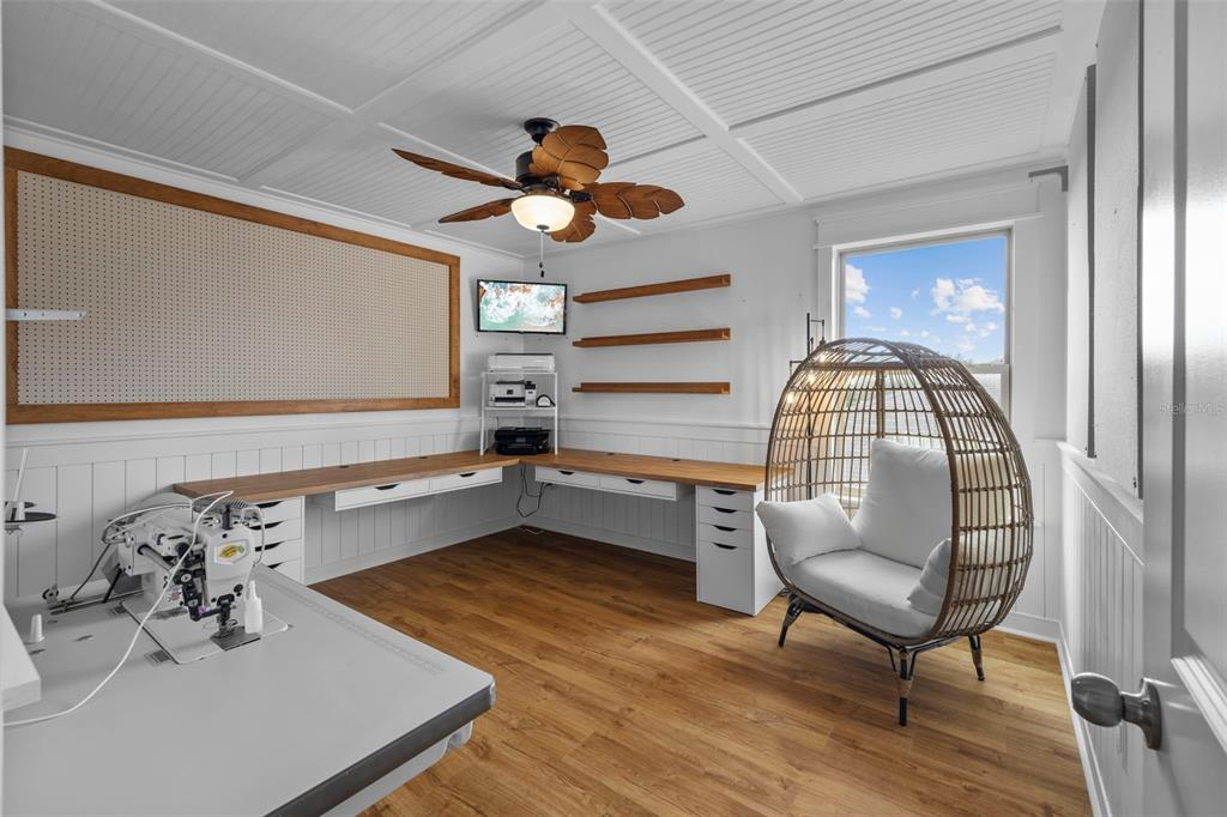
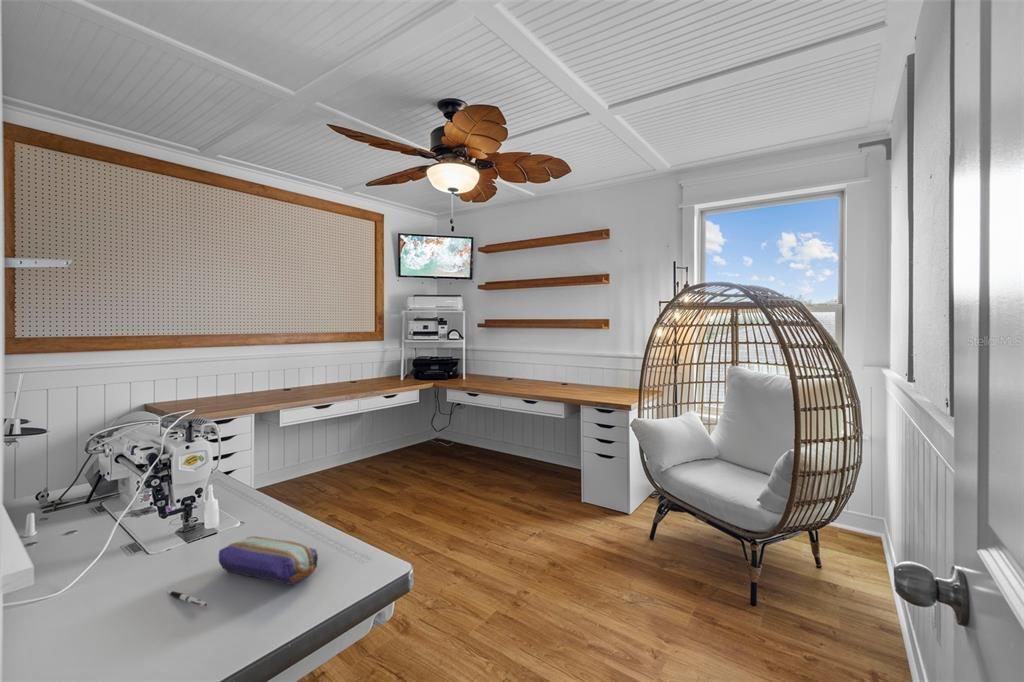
+ pen [166,590,208,608]
+ pencil case [218,535,319,586]
